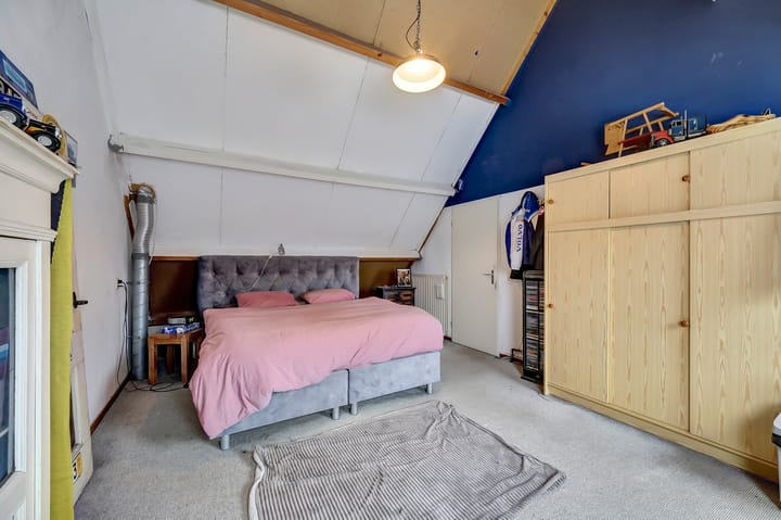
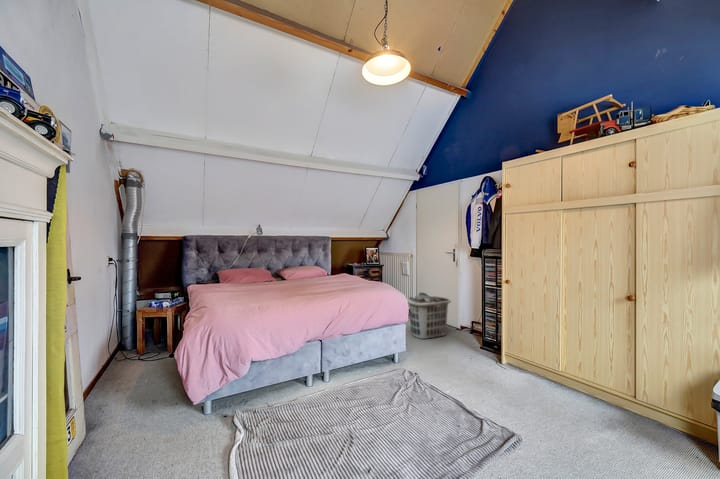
+ clothes hamper [406,292,452,340]
